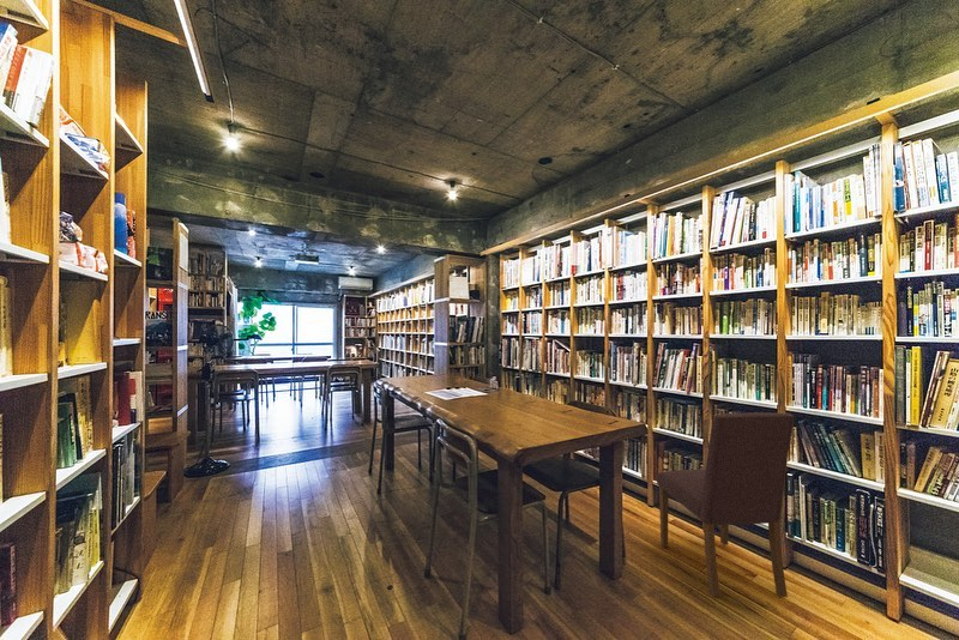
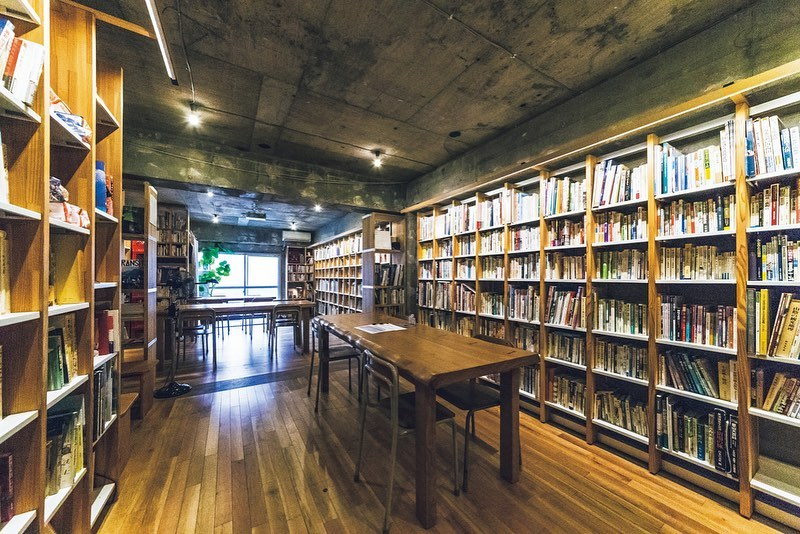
- dining chair [656,411,795,599]
